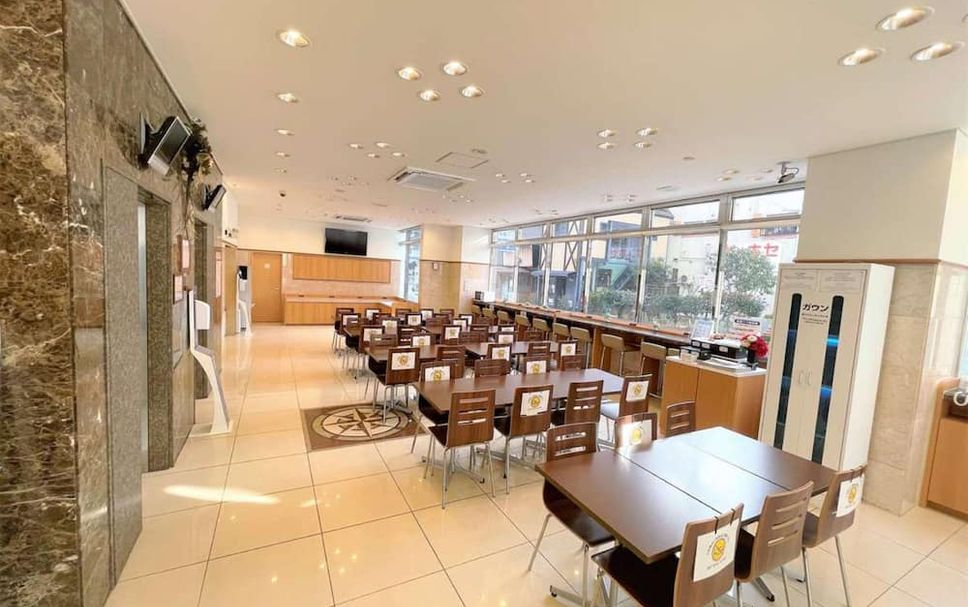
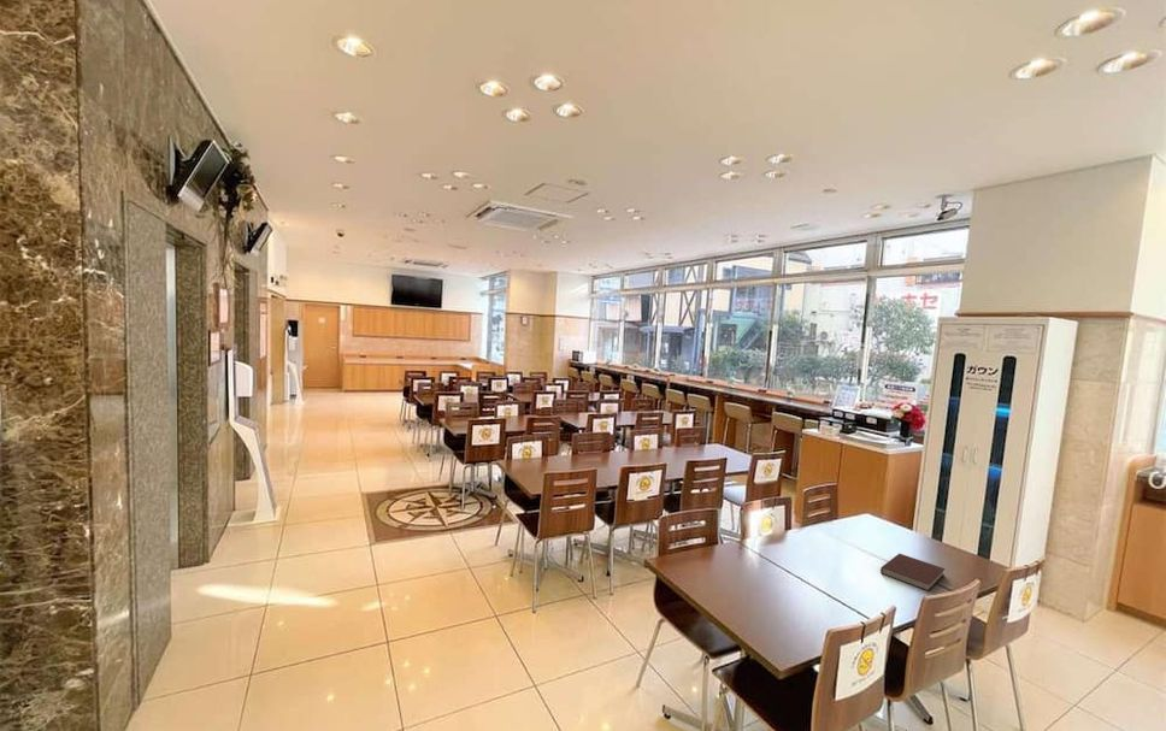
+ notebook [879,553,947,593]
